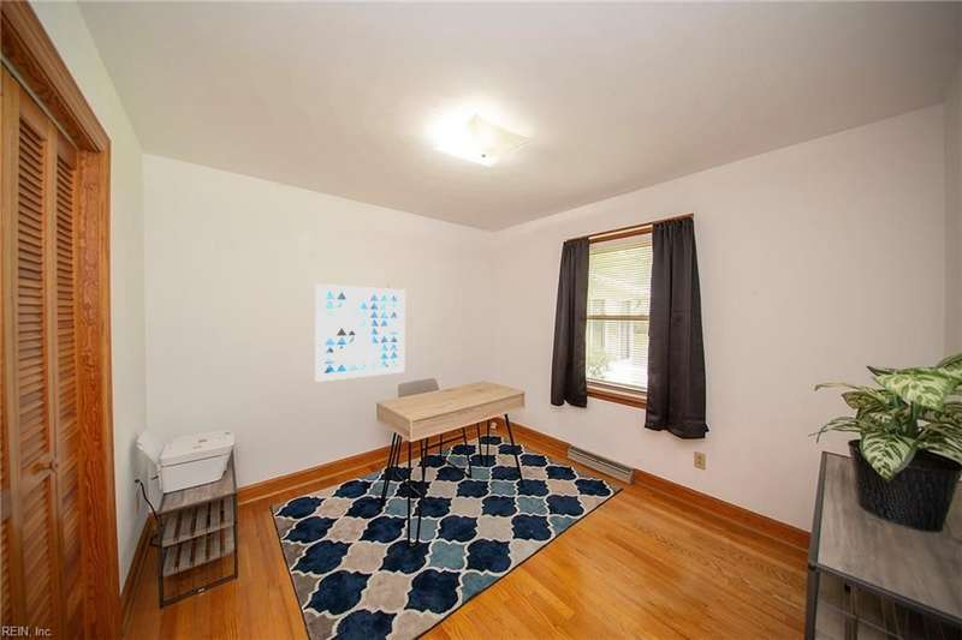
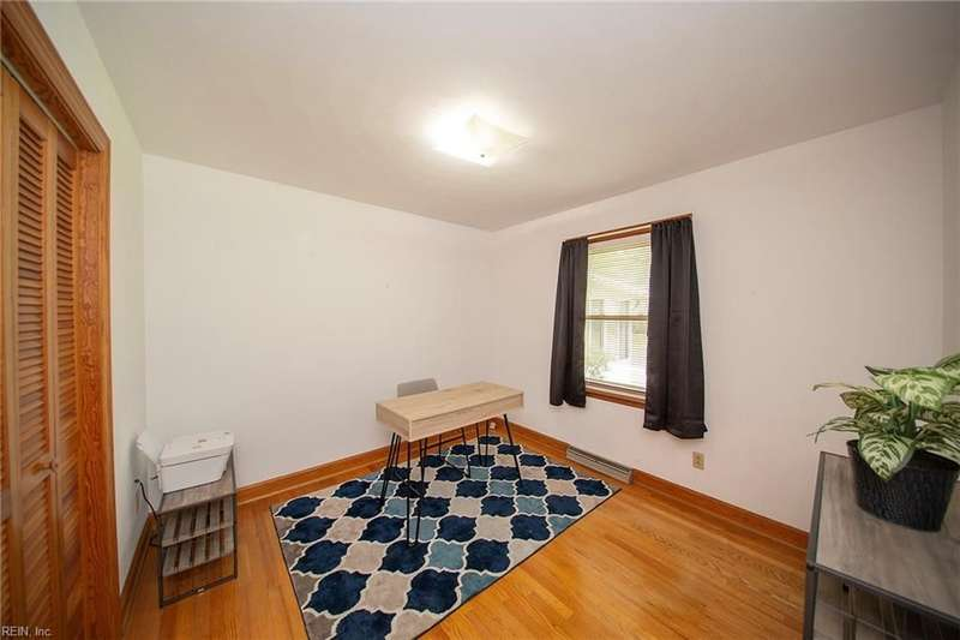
- wall art [314,283,406,383]
